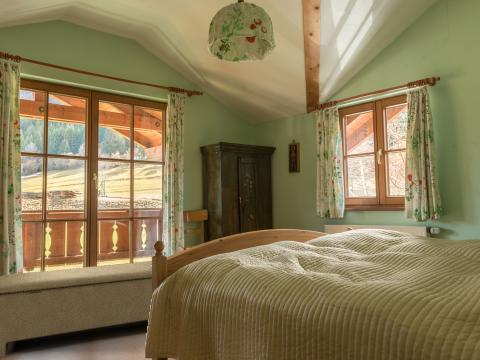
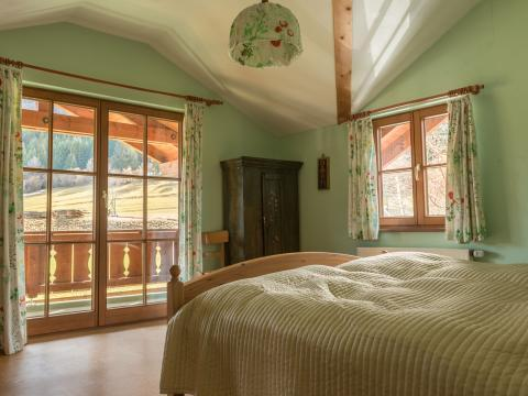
- bench [0,260,152,359]
